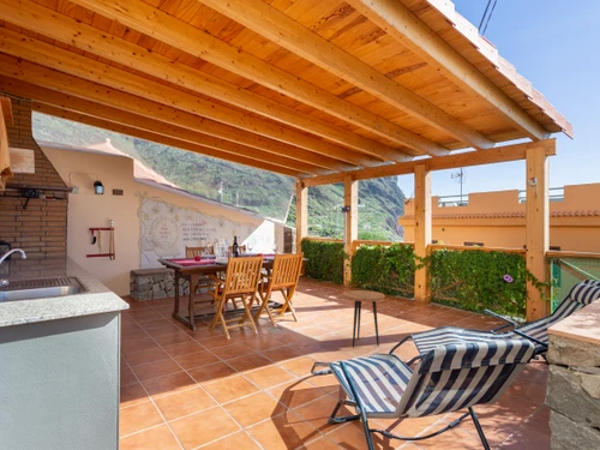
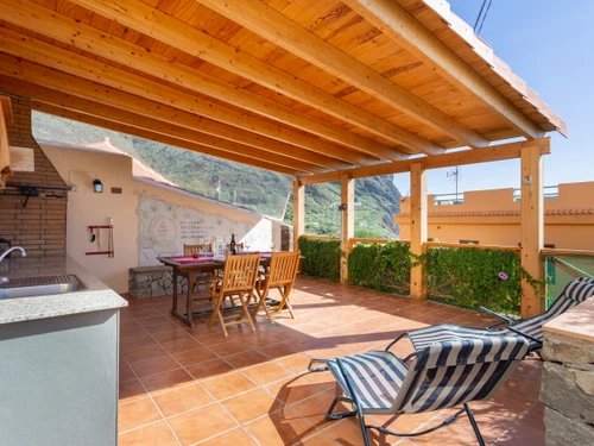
- side table [341,289,386,348]
